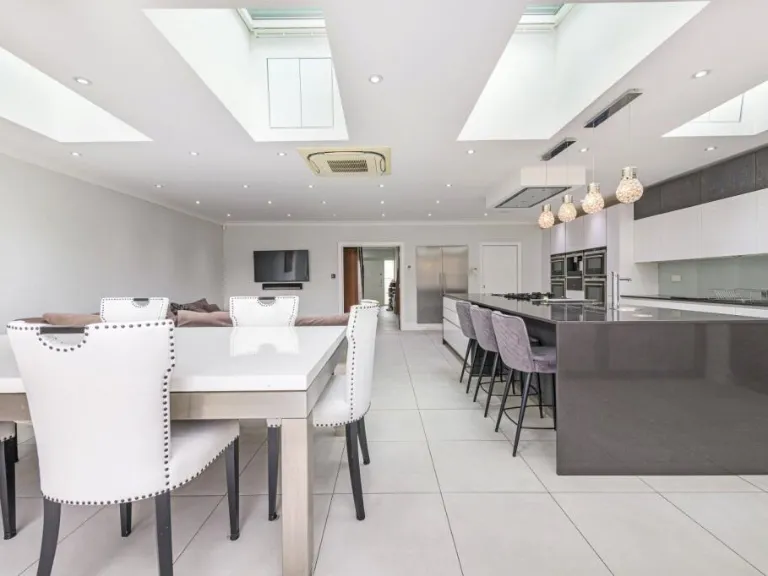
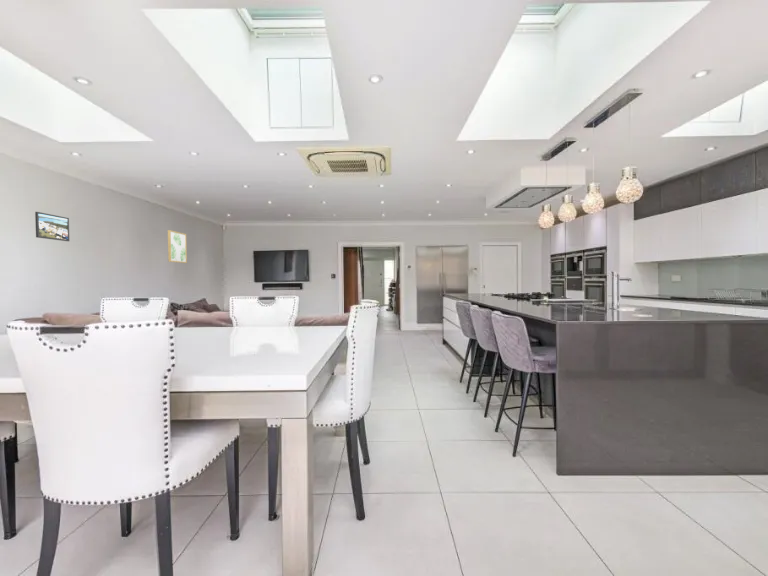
+ wall art [167,229,188,264]
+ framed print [34,211,70,242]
